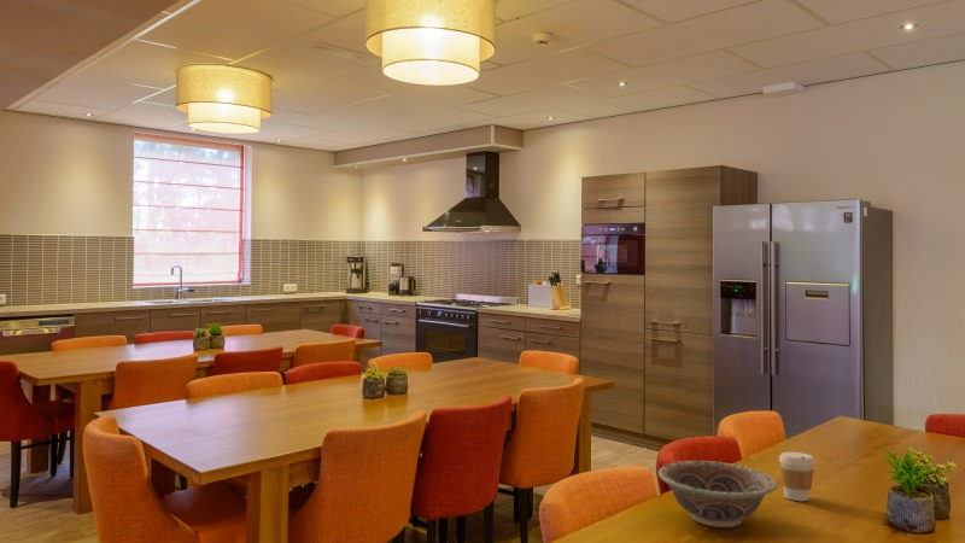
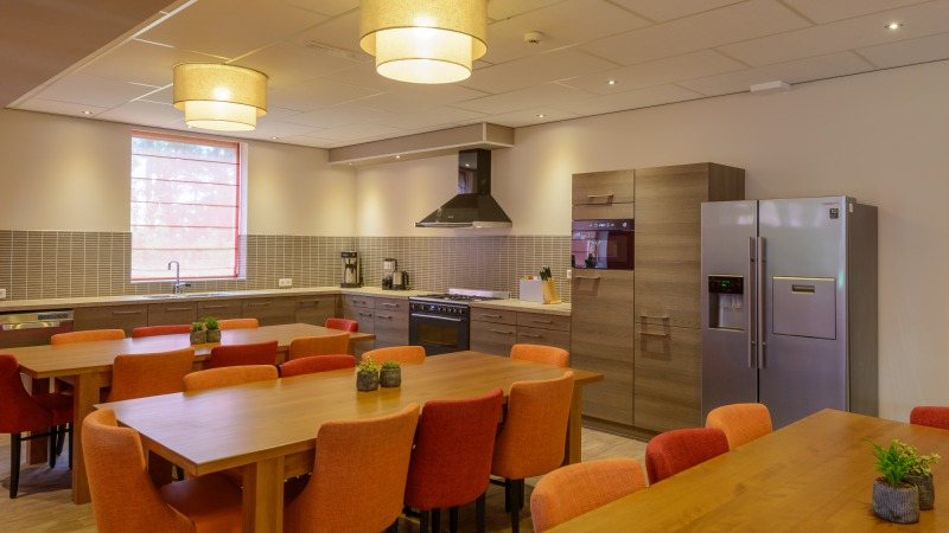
- decorative bowl [657,460,778,529]
- coffee cup [778,451,815,502]
